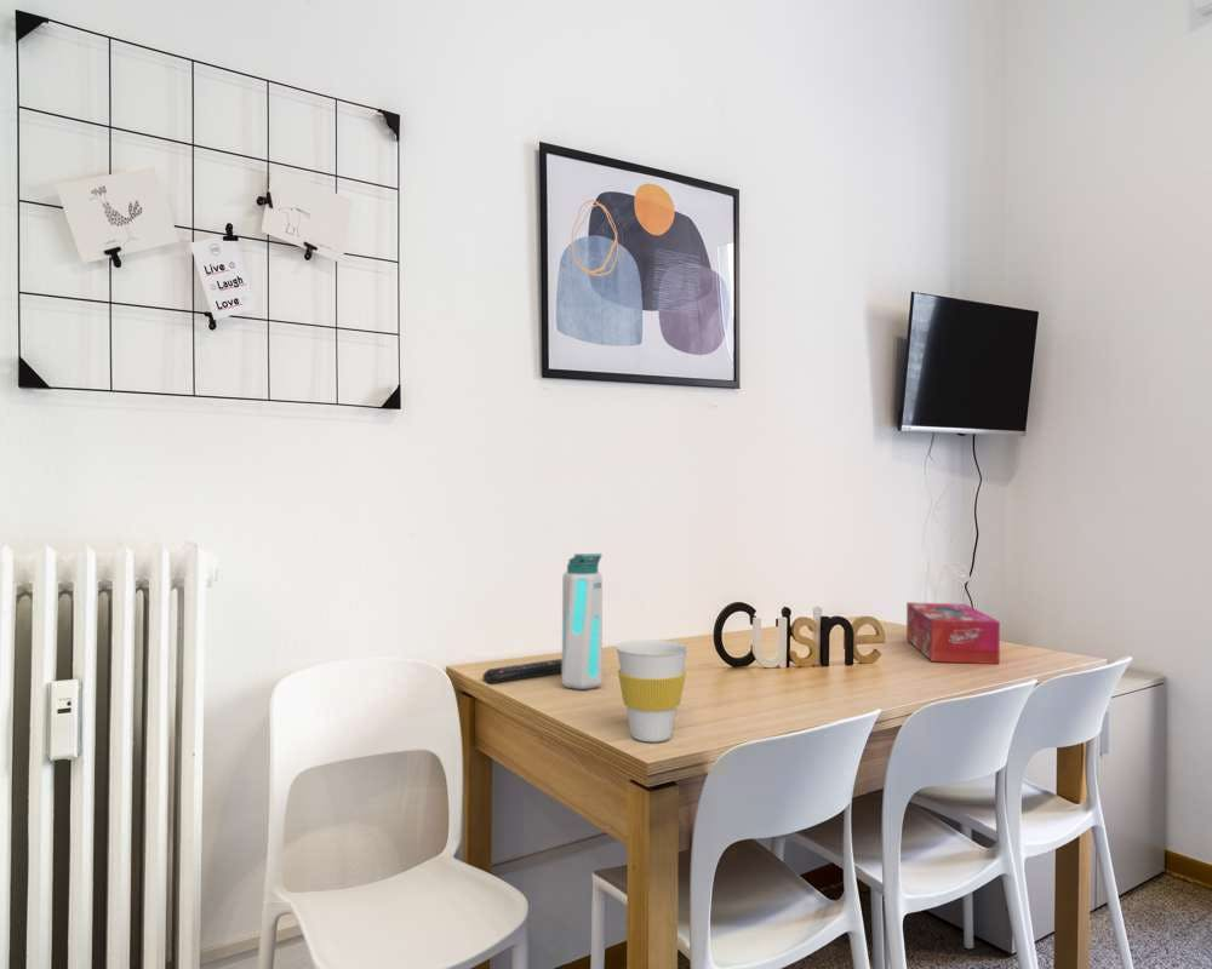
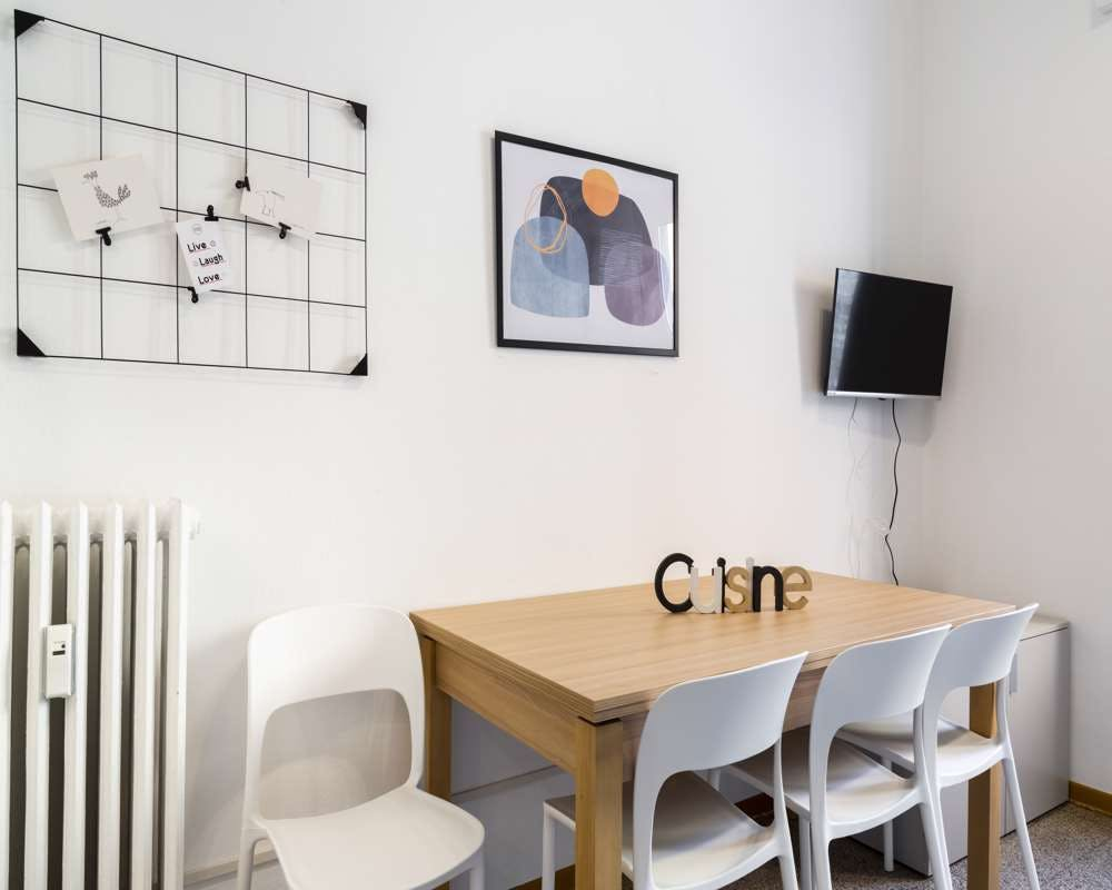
- water bottle [560,552,604,690]
- tissue box [905,601,1001,665]
- cup [614,640,690,742]
- remote control [481,658,562,684]
